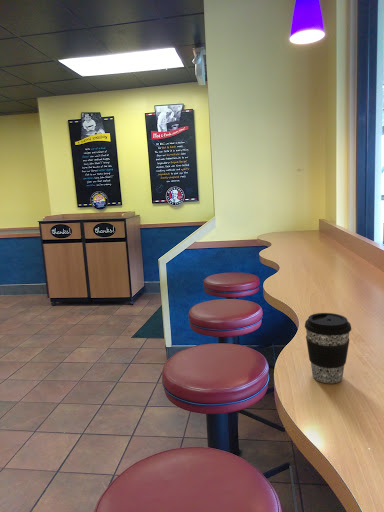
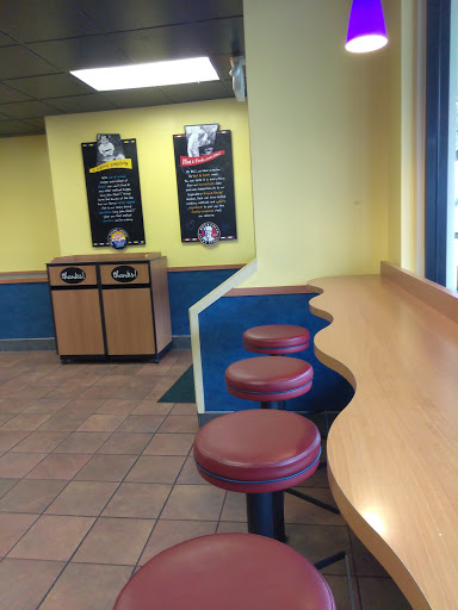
- coffee cup [304,312,352,384]
